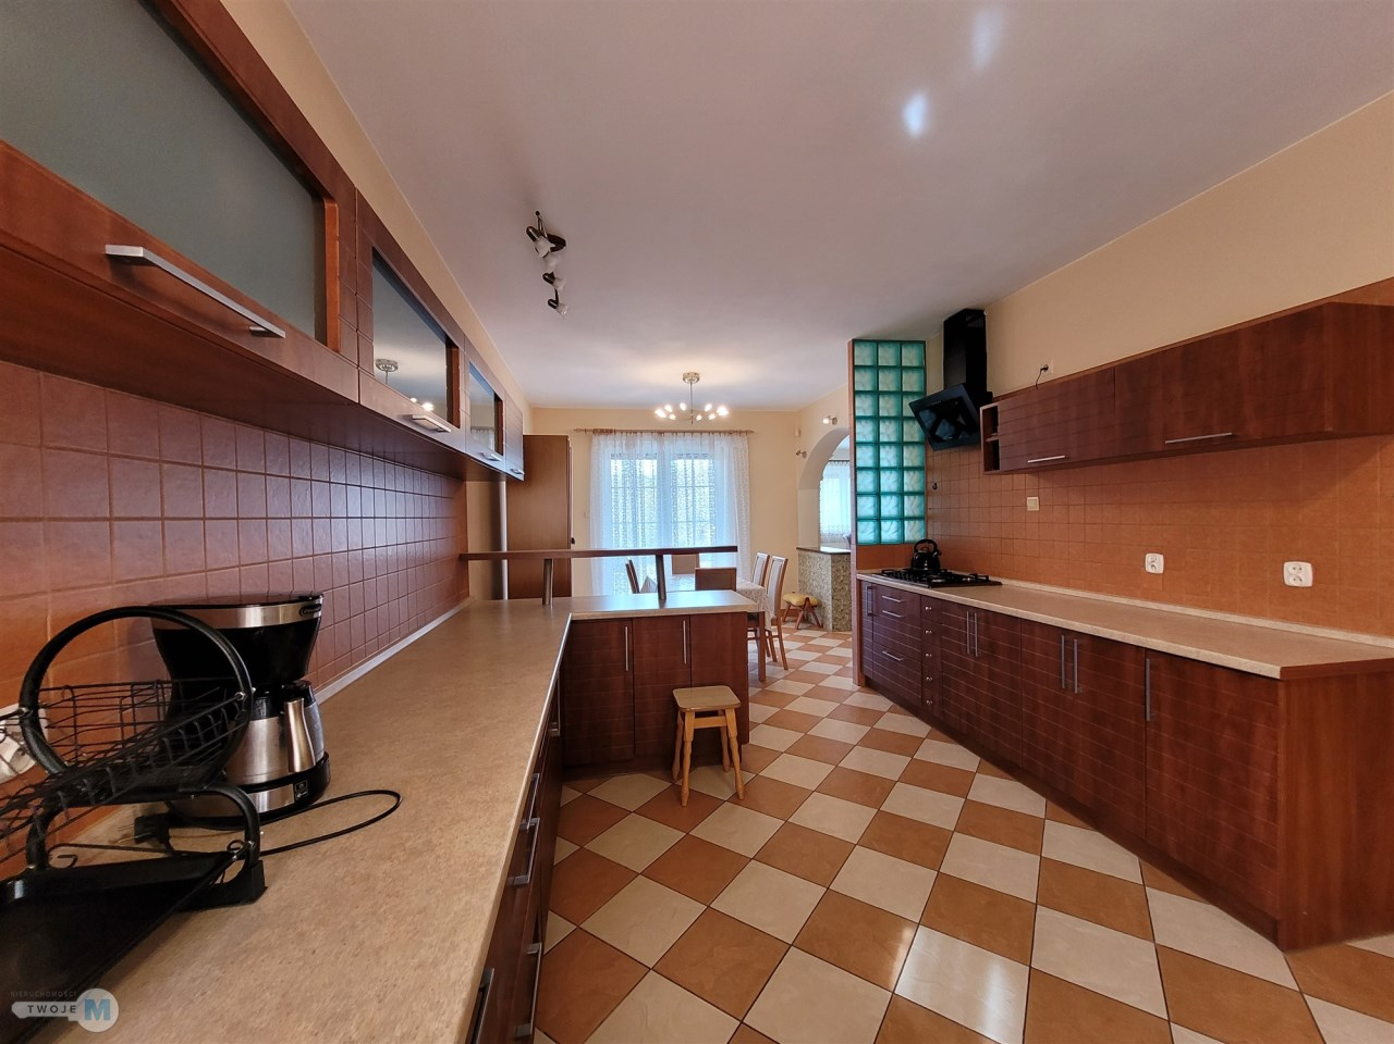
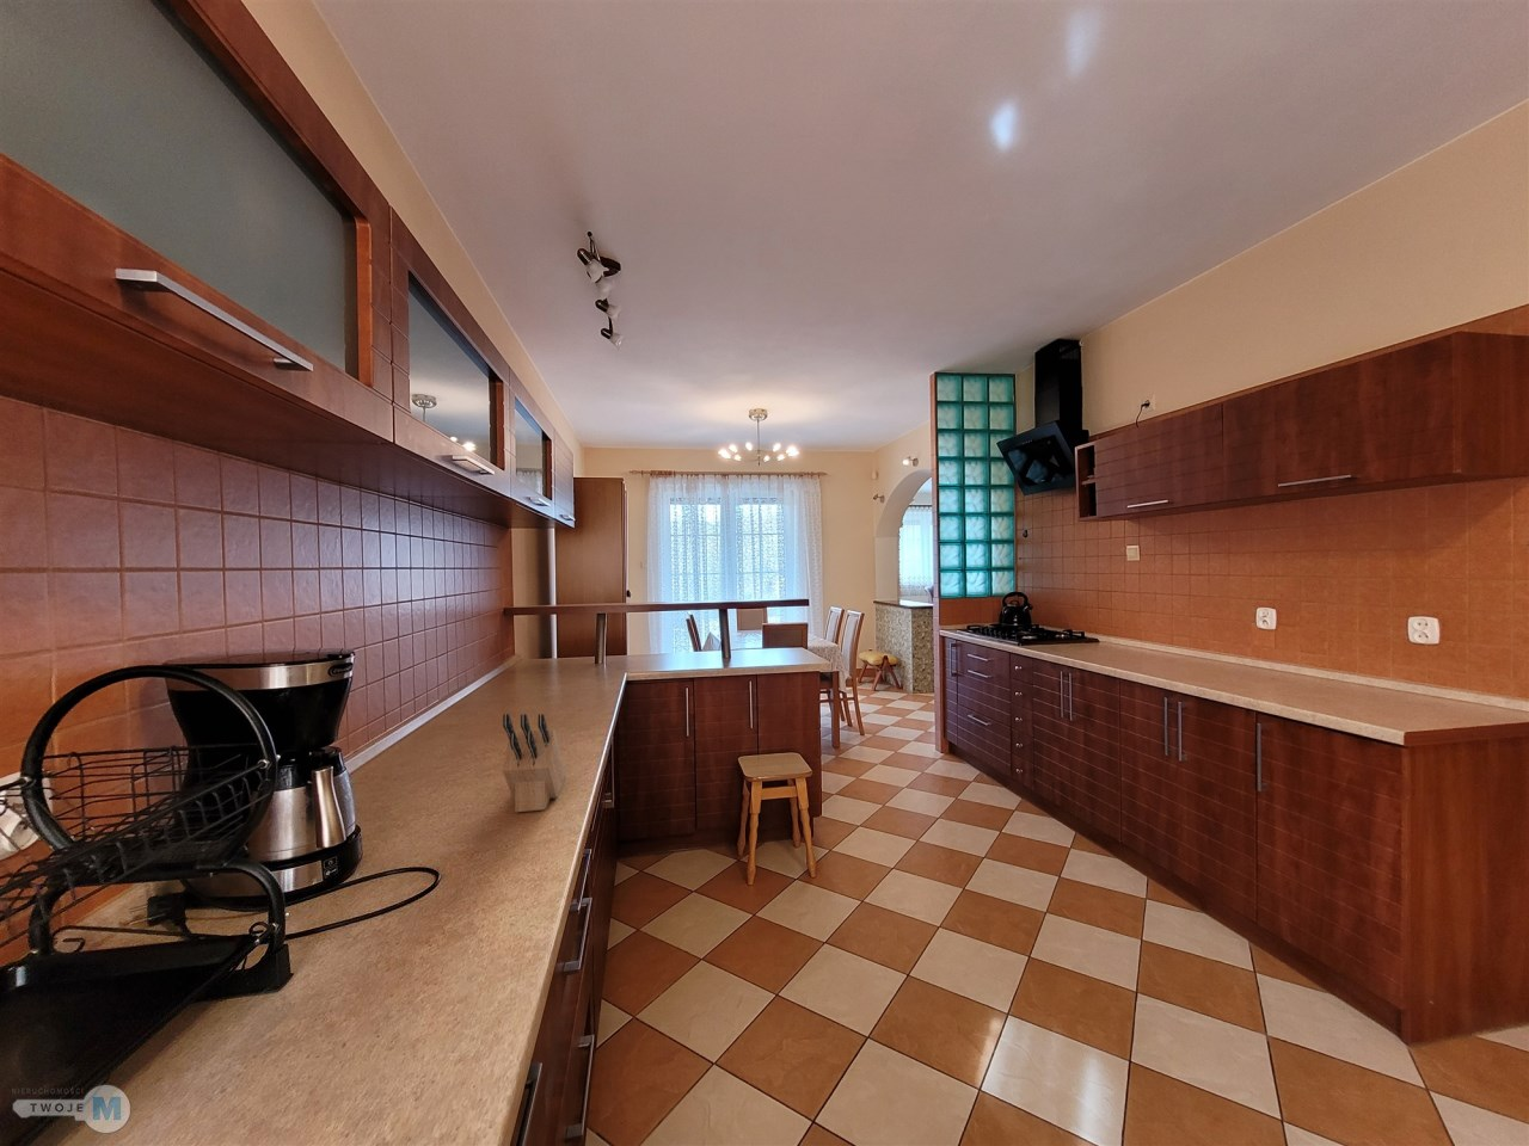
+ knife block [502,713,567,813]
